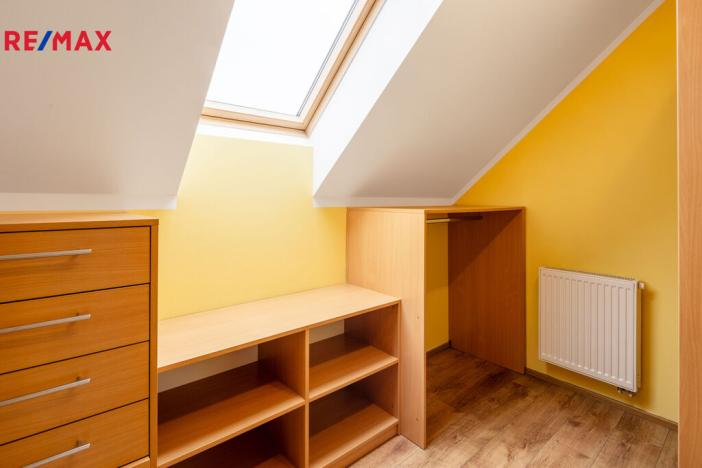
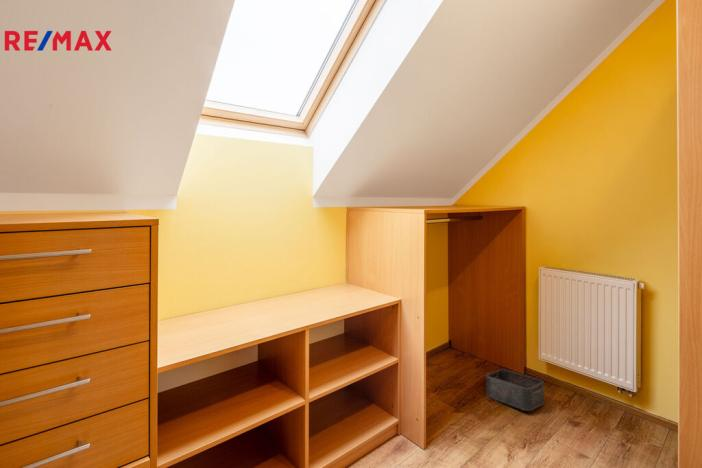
+ storage bin [485,368,545,412]
